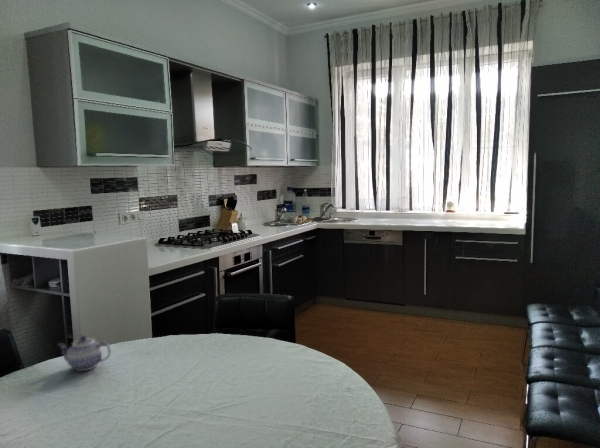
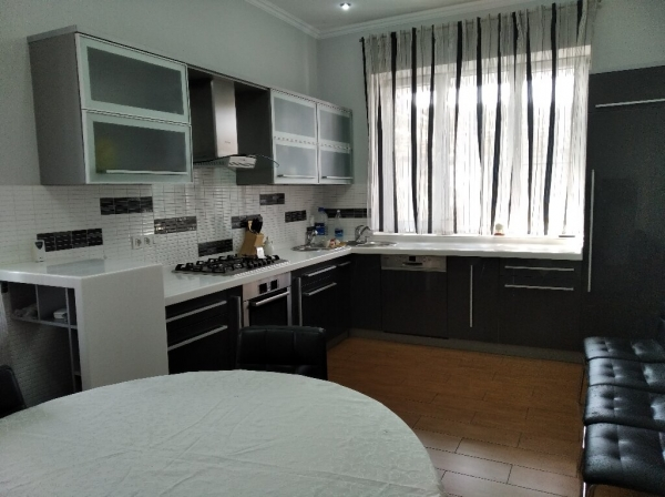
- teapot [57,335,112,372]
